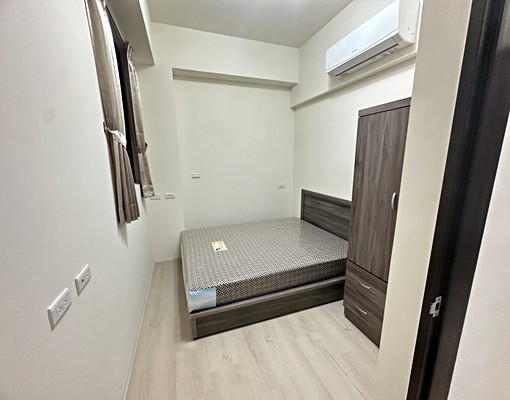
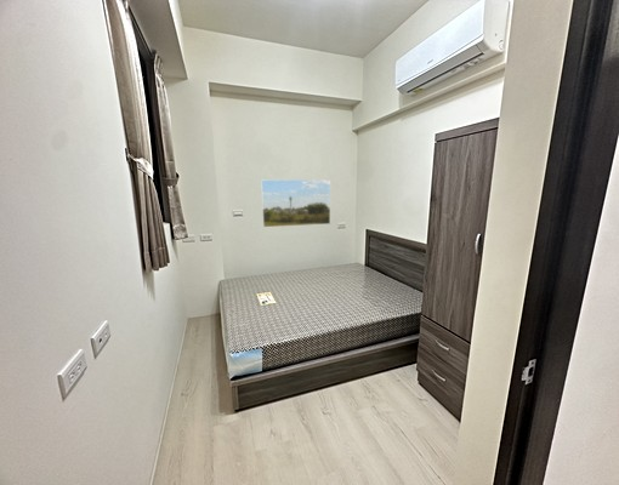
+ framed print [260,178,331,228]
